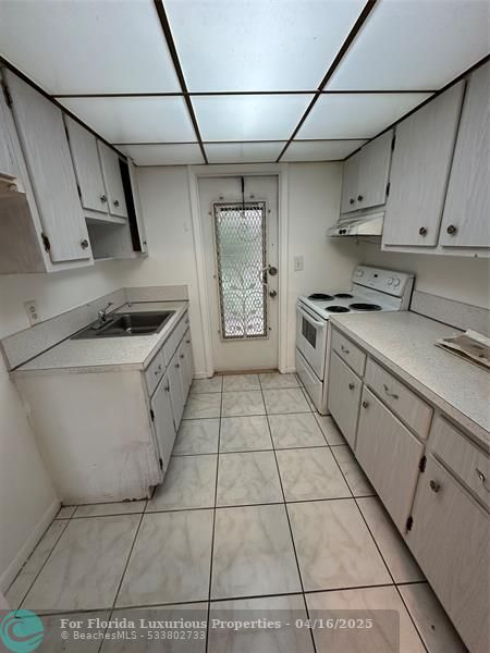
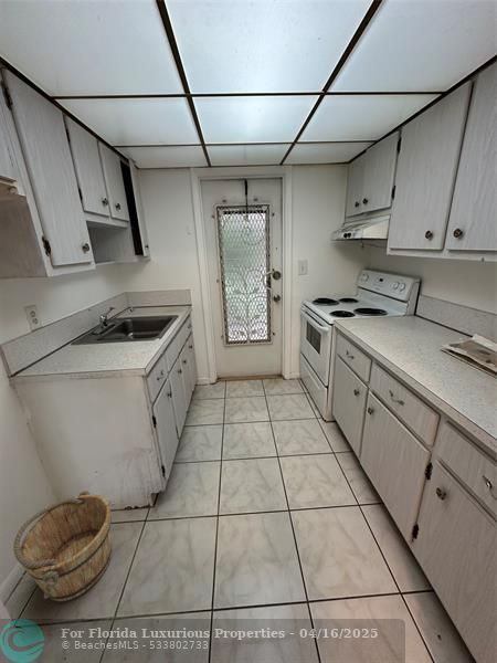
+ bucket [13,490,113,602]
